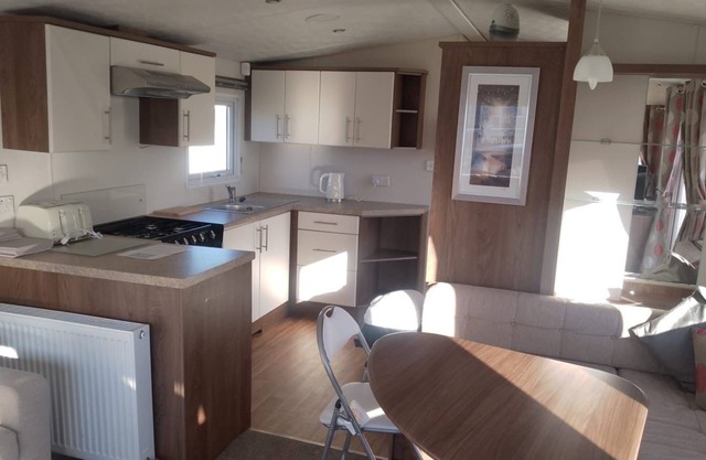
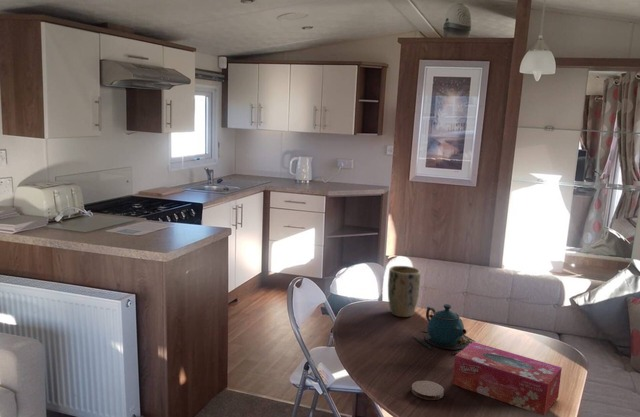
+ teapot [414,303,477,355]
+ tissue box [452,341,563,417]
+ plant pot [387,265,421,318]
+ coaster [411,380,445,401]
